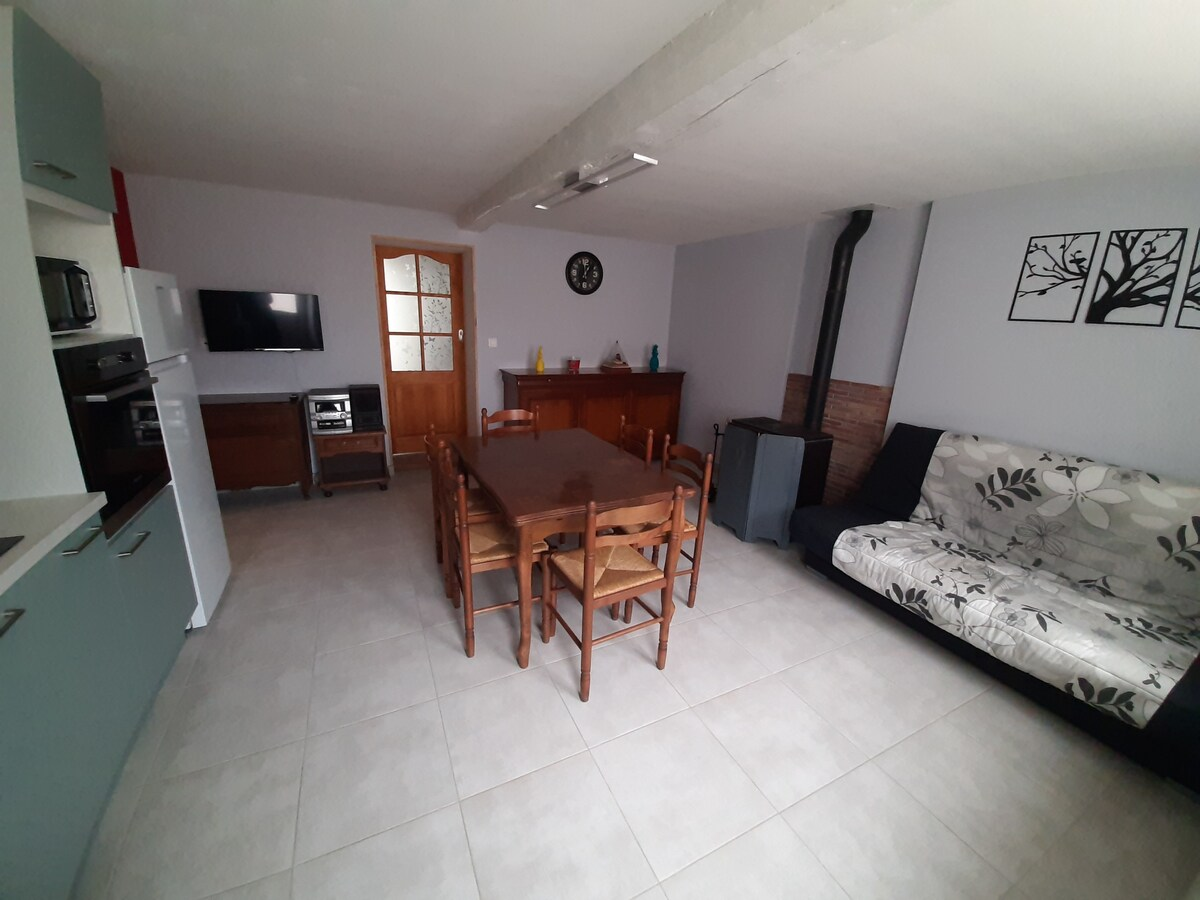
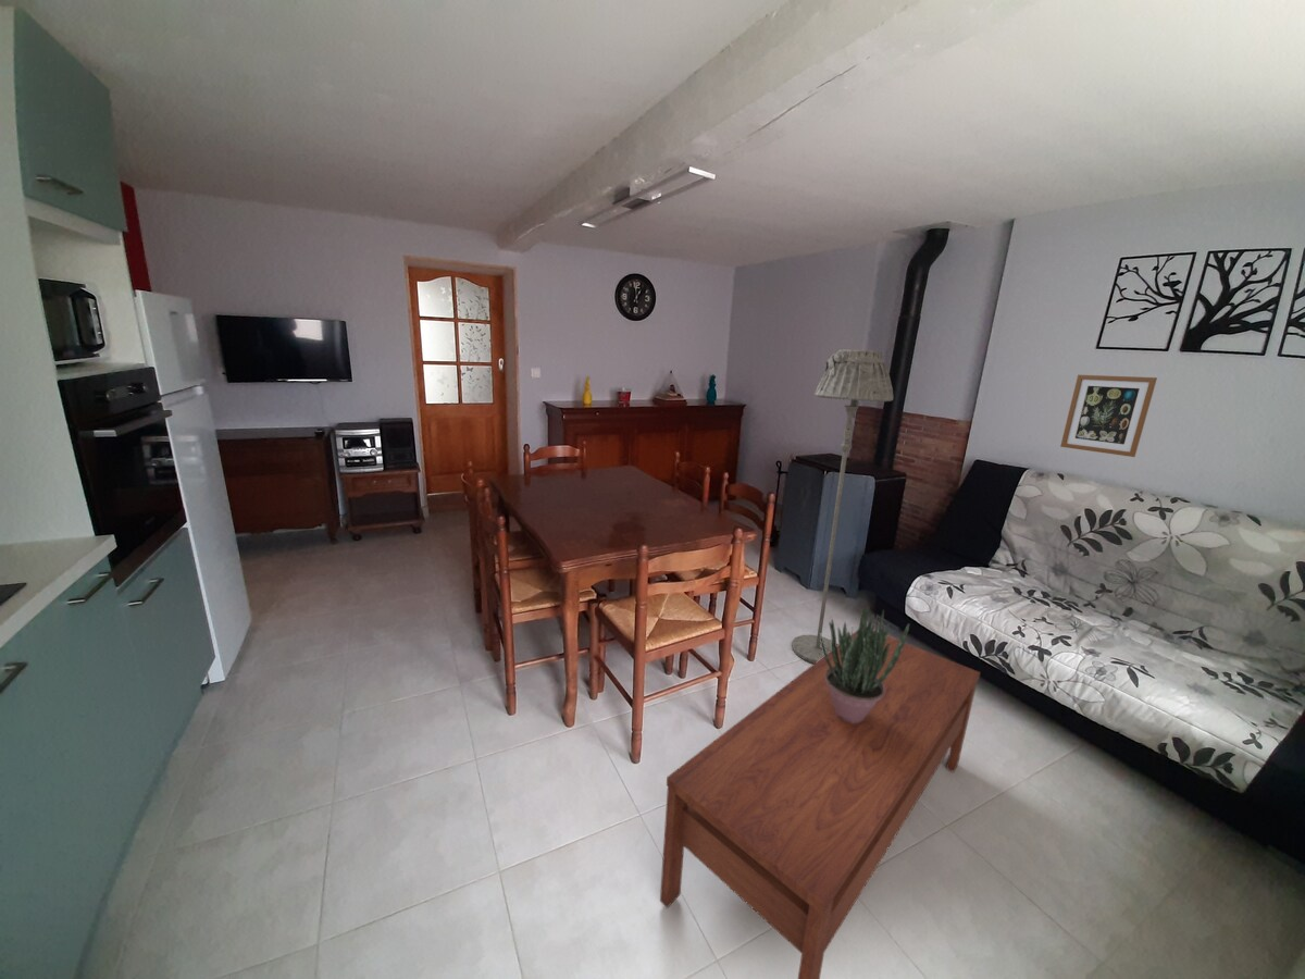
+ coffee table [659,629,981,979]
+ wall art [1059,374,1158,458]
+ potted plant [820,606,910,723]
+ floor lamp [791,348,894,664]
